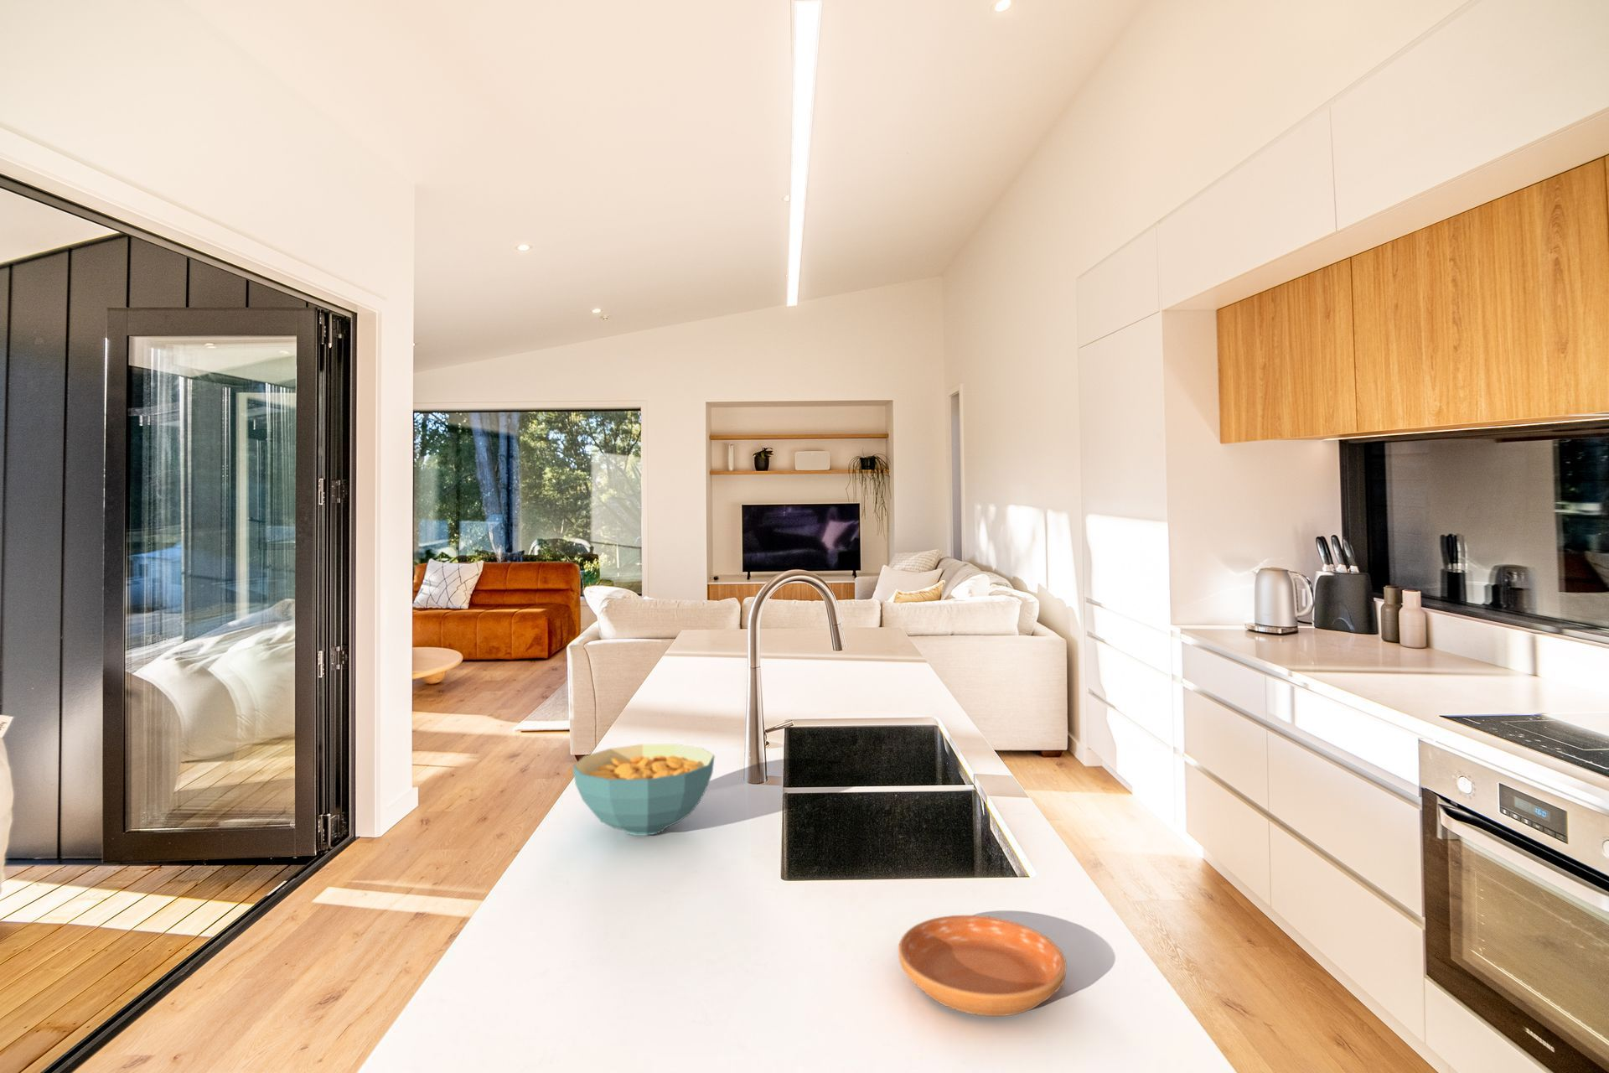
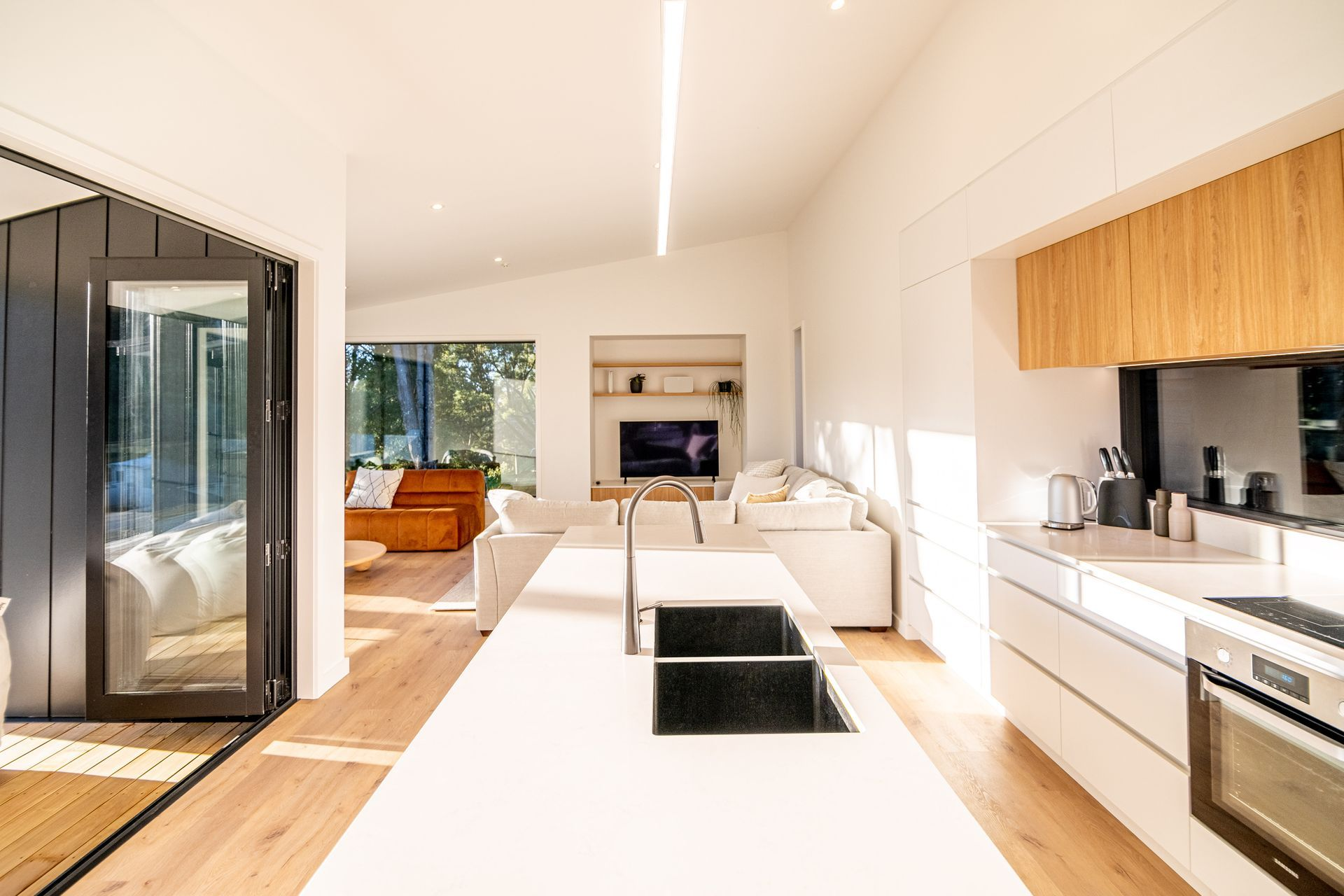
- cereal bowl [571,744,716,837]
- saucer [898,915,1068,1017]
